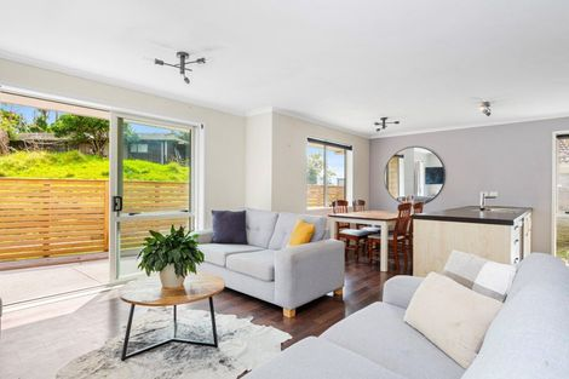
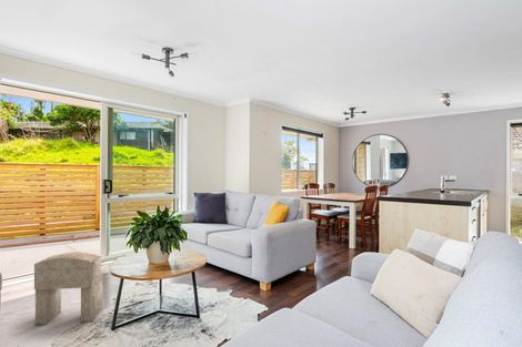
+ stool [33,251,104,326]
